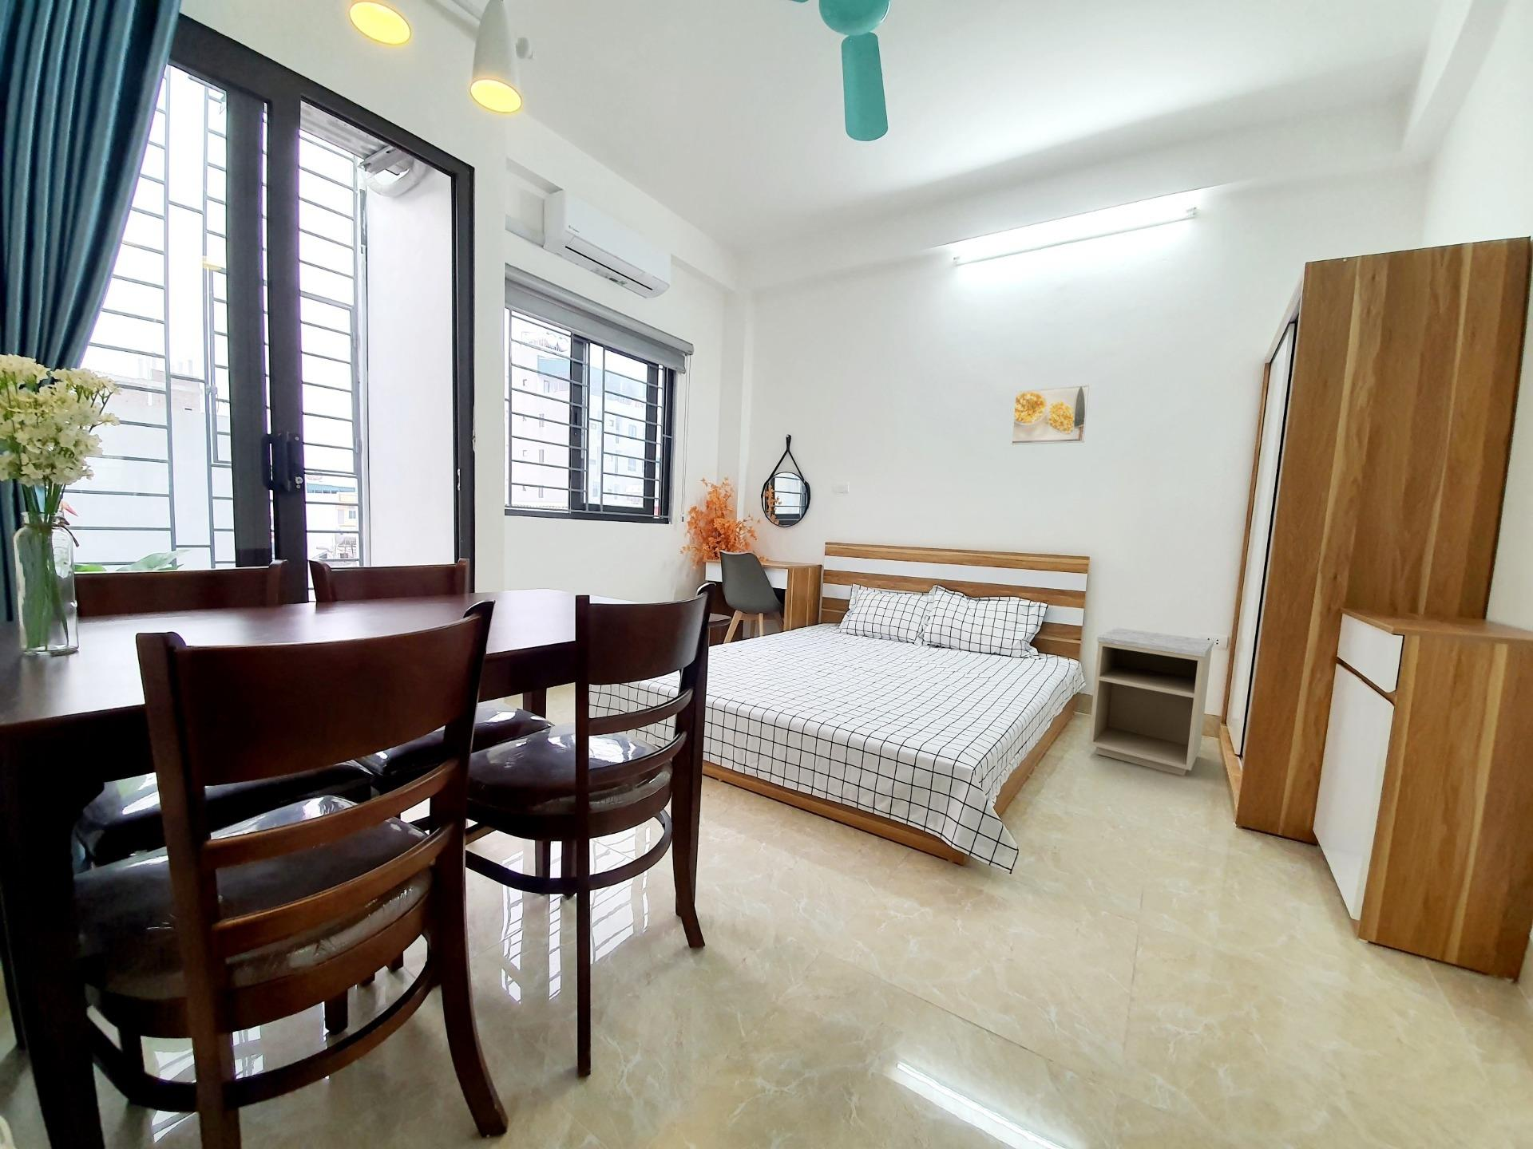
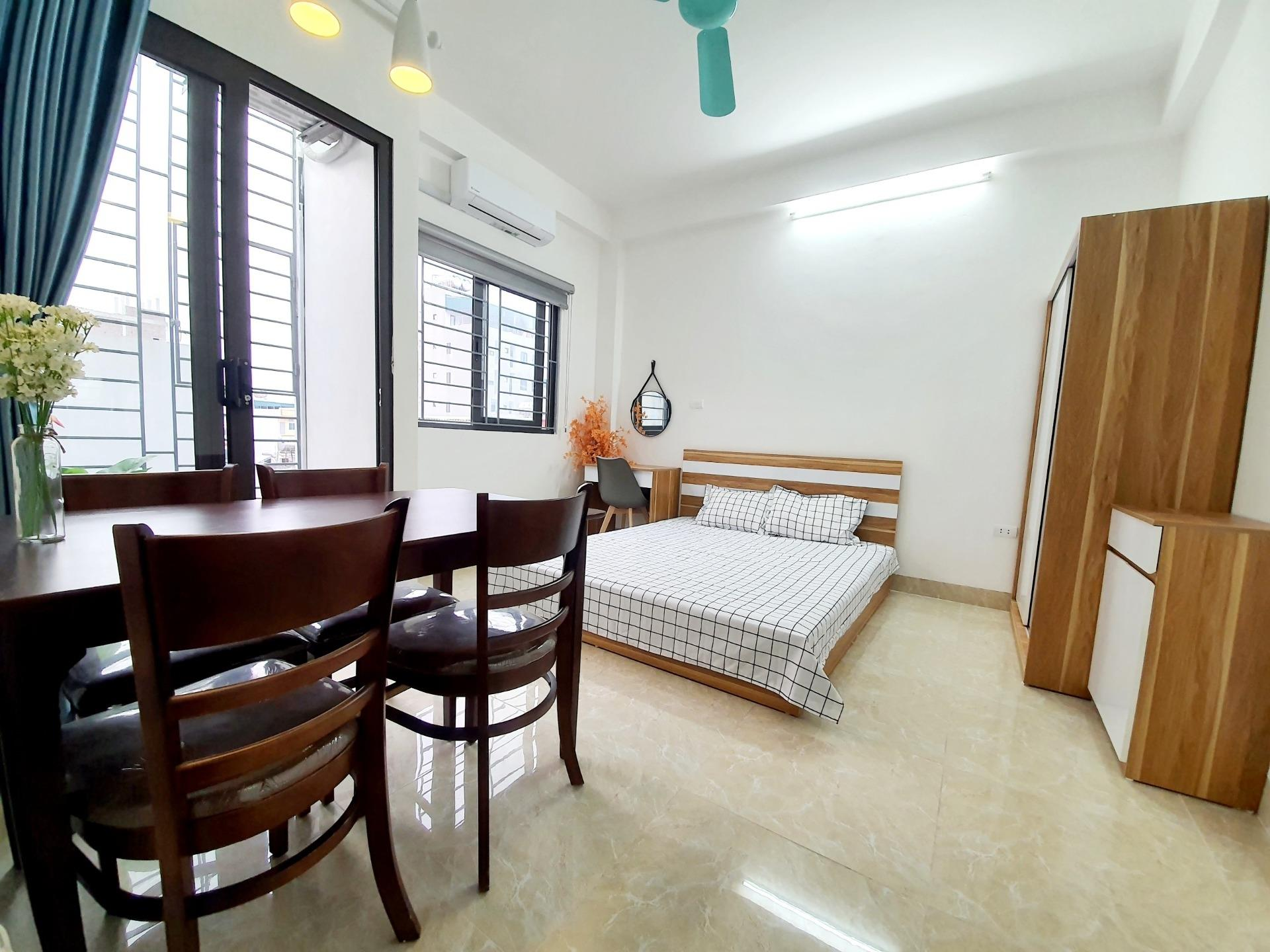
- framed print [1010,384,1090,445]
- nightstand [1088,628,1214,776]
